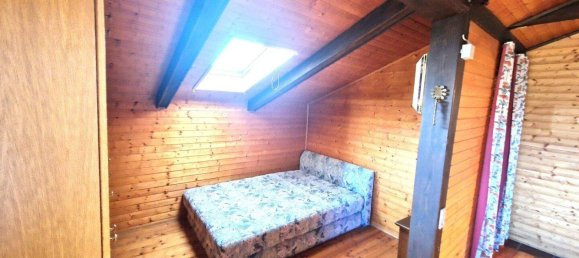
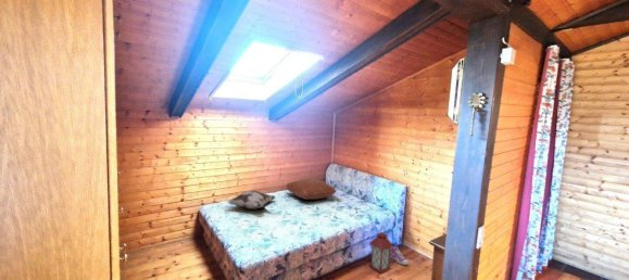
+ lantern [367,225,394,275]
+ sneaker [390,245,410,266]
+ pillow [285,178,338,201]
+ decorative pillow [227,189,276,211]
